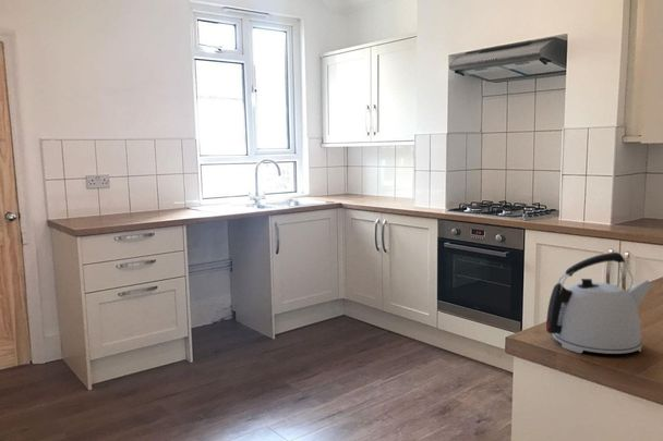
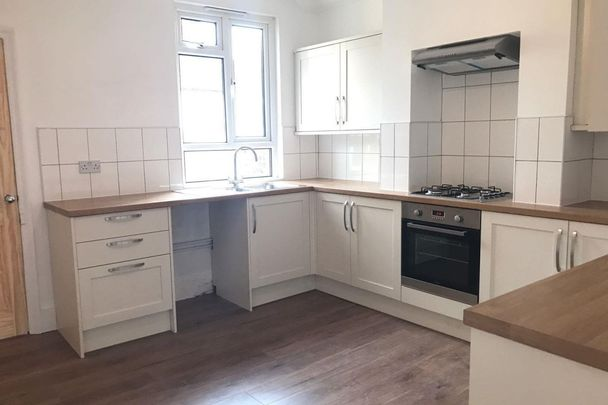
- kettle [545,252,654,355]
